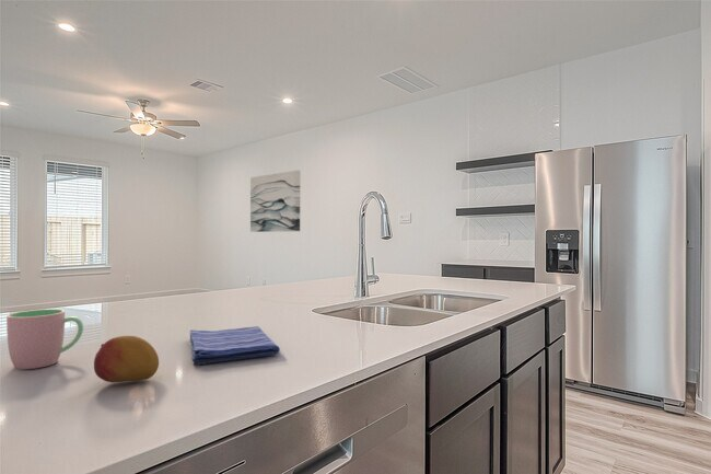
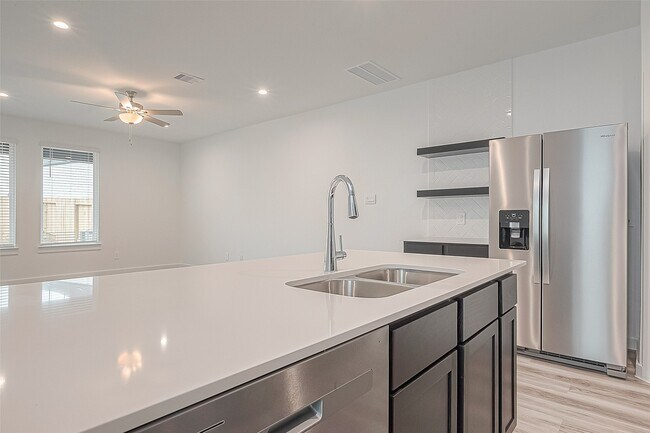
- dish towel [189,325,281,366]
- cup [5,308,84,370]
- fruit [93,335,160,383]
- wall art [249,169,301,233]
